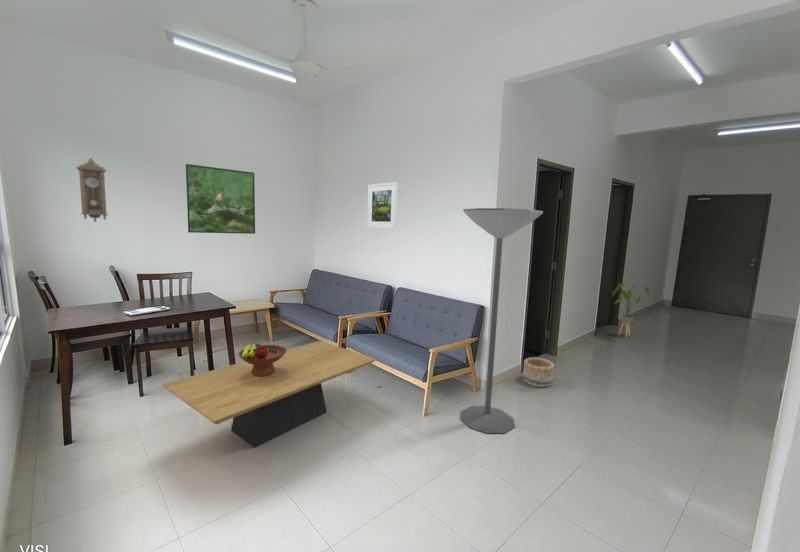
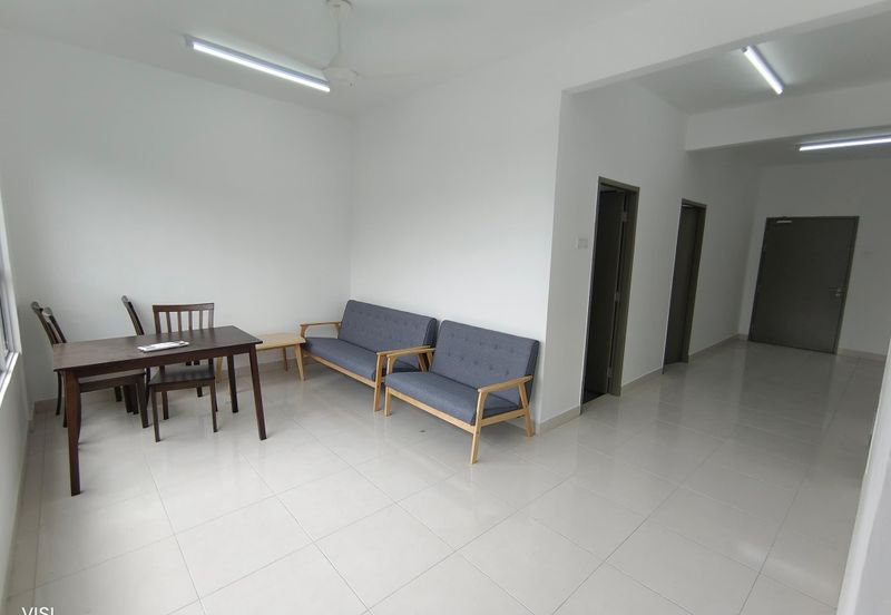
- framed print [366,181,399,230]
- house plant [612,282,651,338]
- basket [522,356,556,388]
- coffee table [161,340,377,448]
- pendulum clock [76,157,109,223]
- floor lamp [459,207,544,434]
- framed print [185,163,256,235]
- fruit bowl [237,343,287,376]
